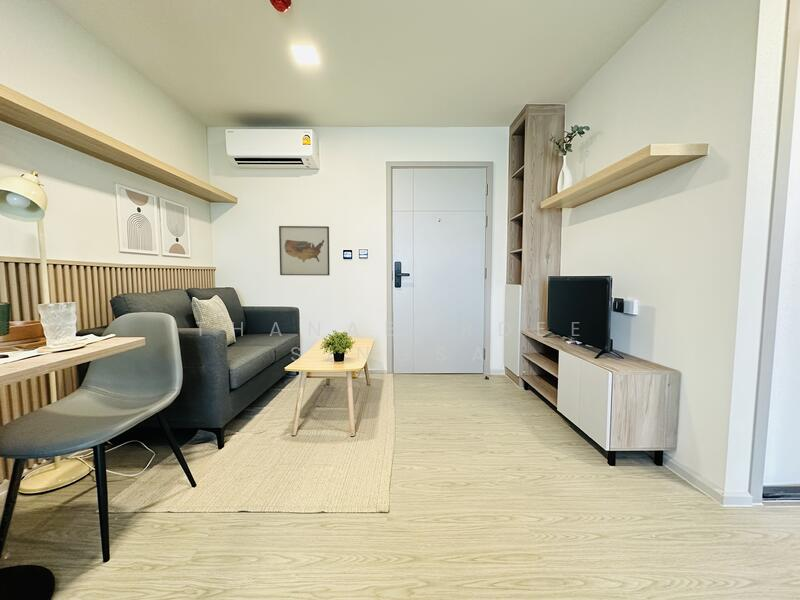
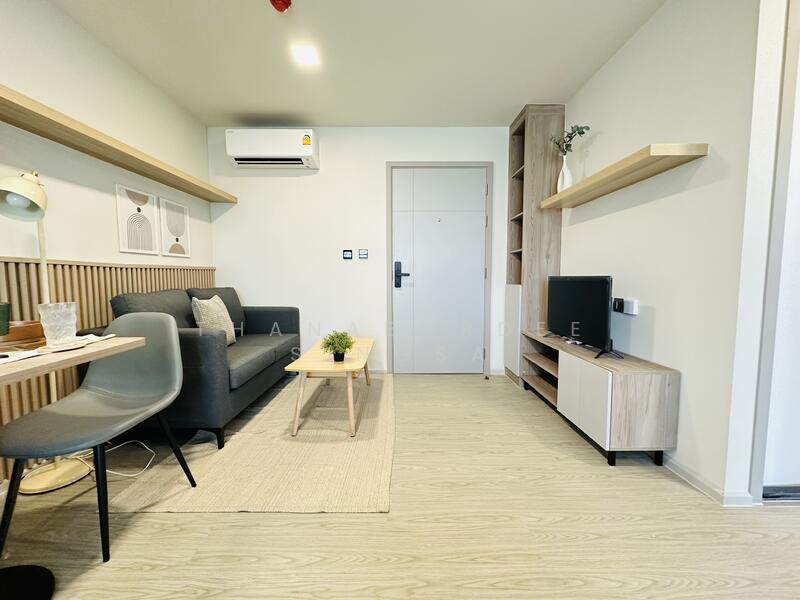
- wall art [278,225,331,276]
